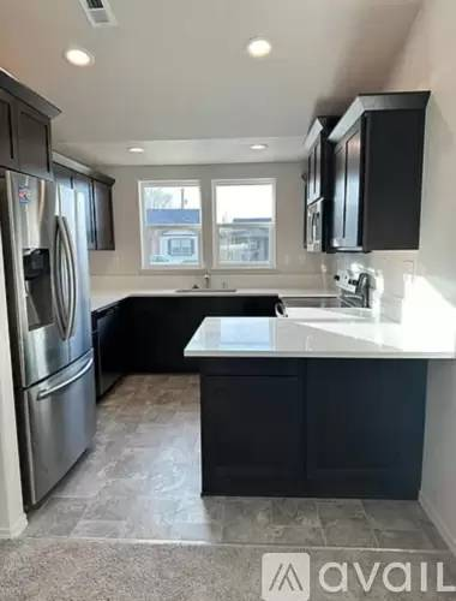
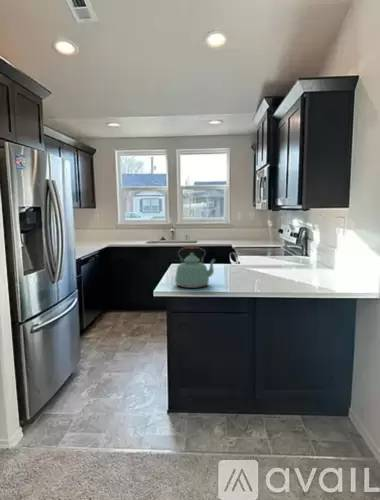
+ kettle [174,245,217,289]
